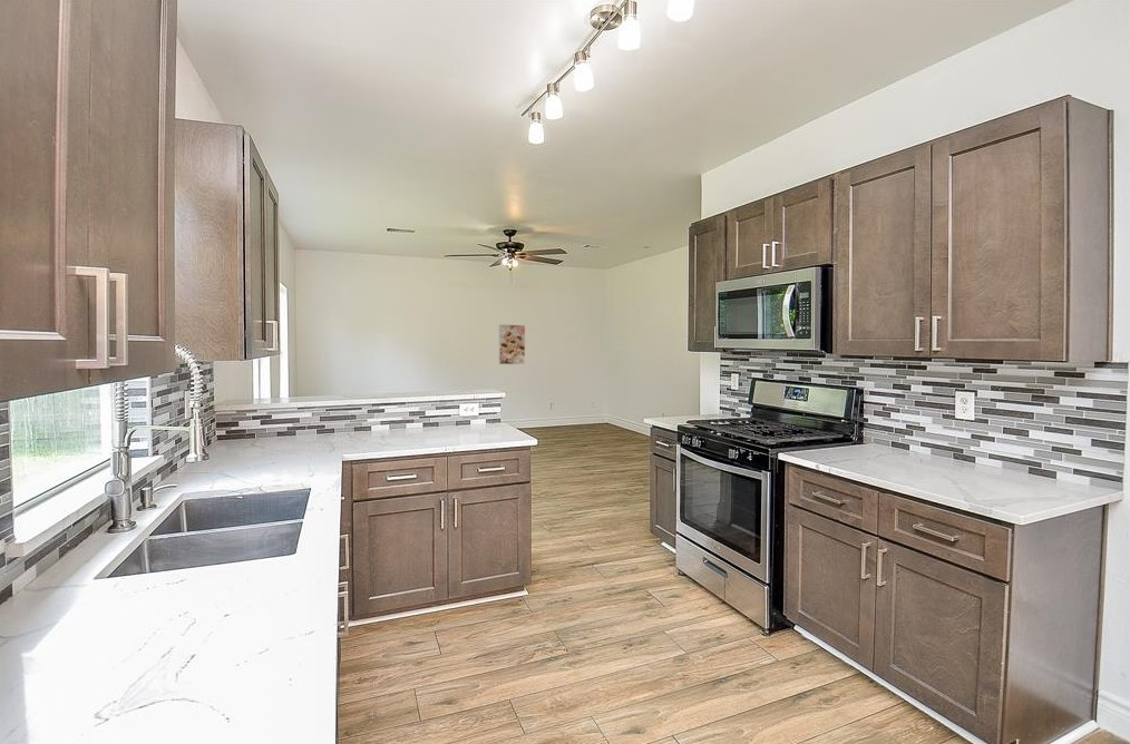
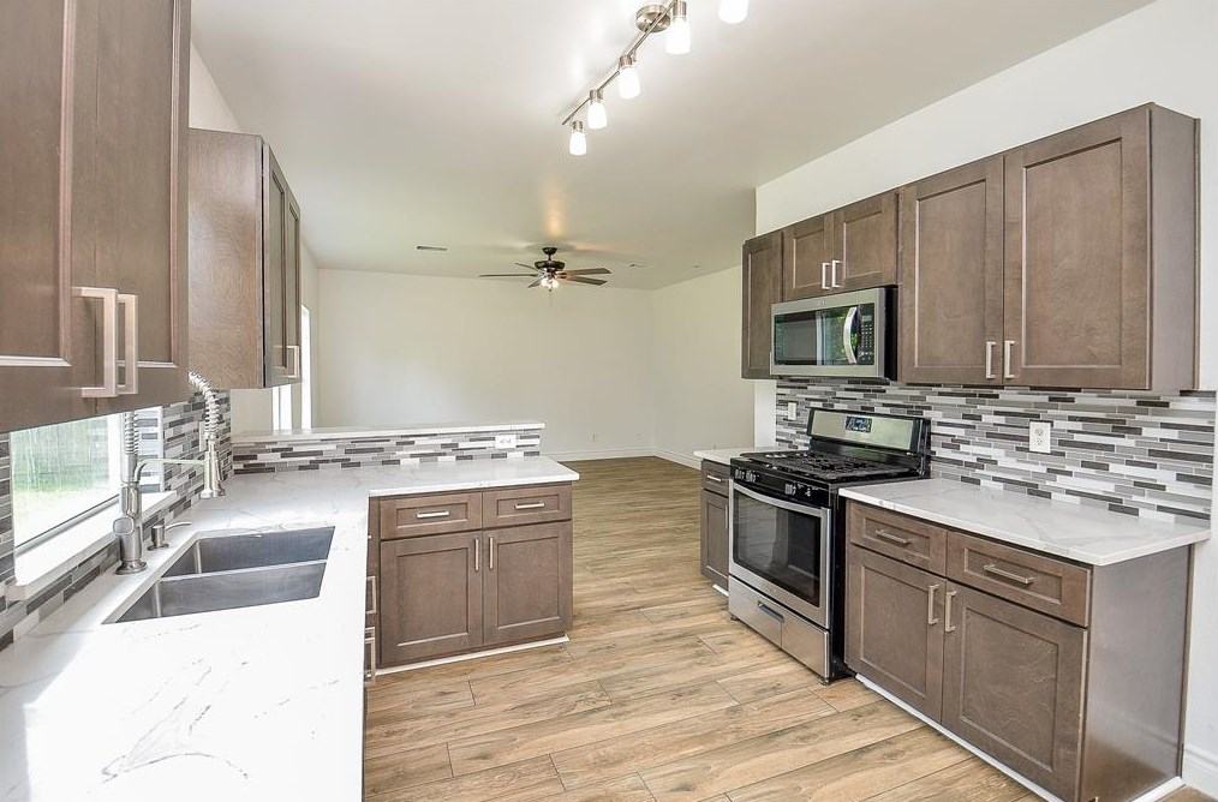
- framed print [498,323,526,365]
